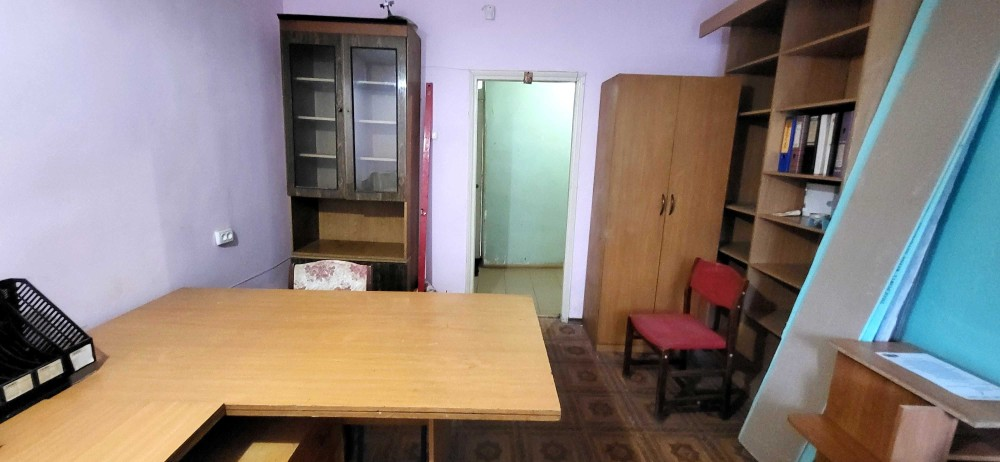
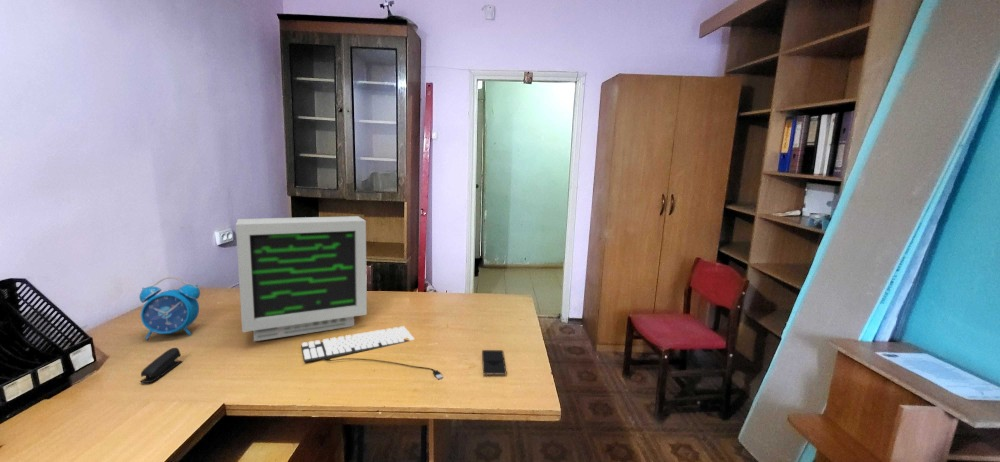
+ computer monitor [235,215,368,342]
+ alarm clock [138,276,201,341]
+ keyboard [300,325,444,380]
+ smartphone [481,349,507,376]
+ stapler [139,347,183,384]
